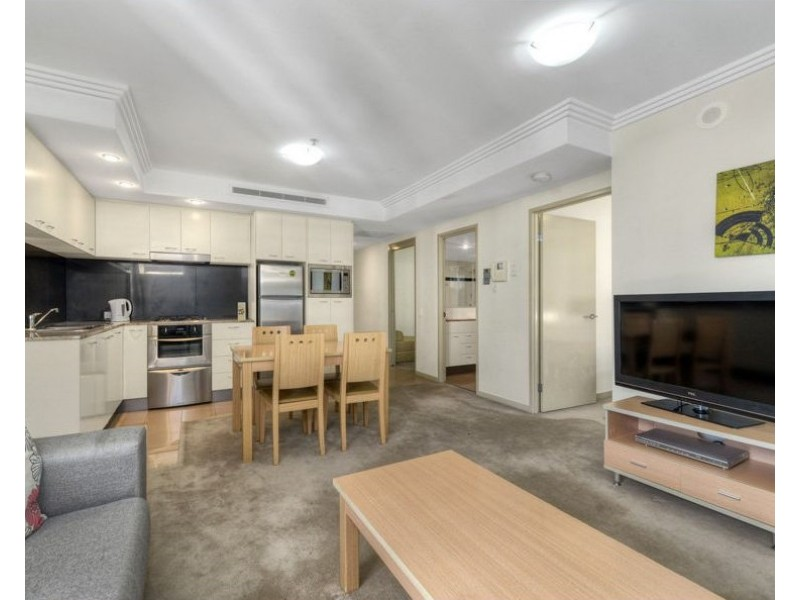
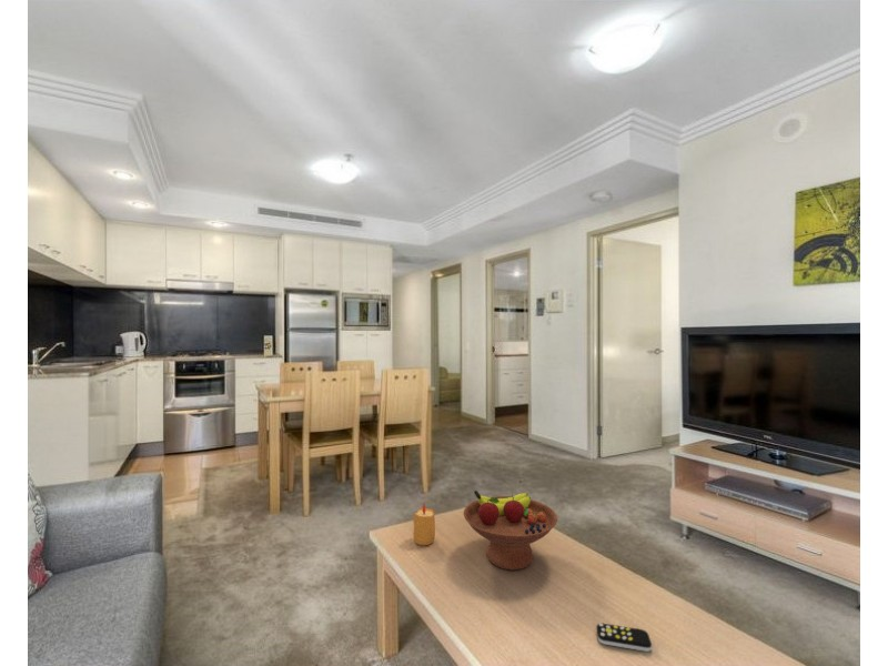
+ candle [412,503,436,546]
+ remote control [595,622,653,653]
+ fruit bowl [463,490,558,572]
